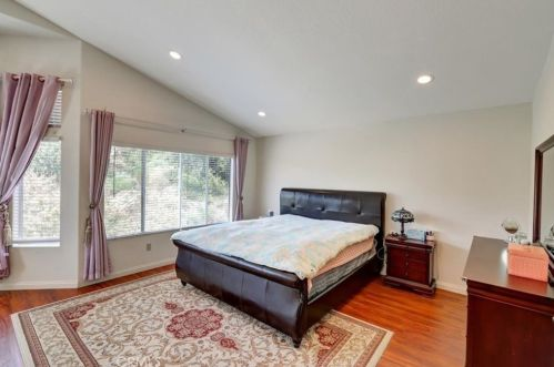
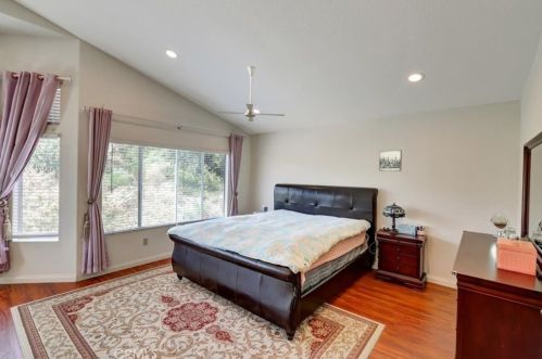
+ wall art [378,149,403,172]
+ ceiling fan [214,65,286,123]
